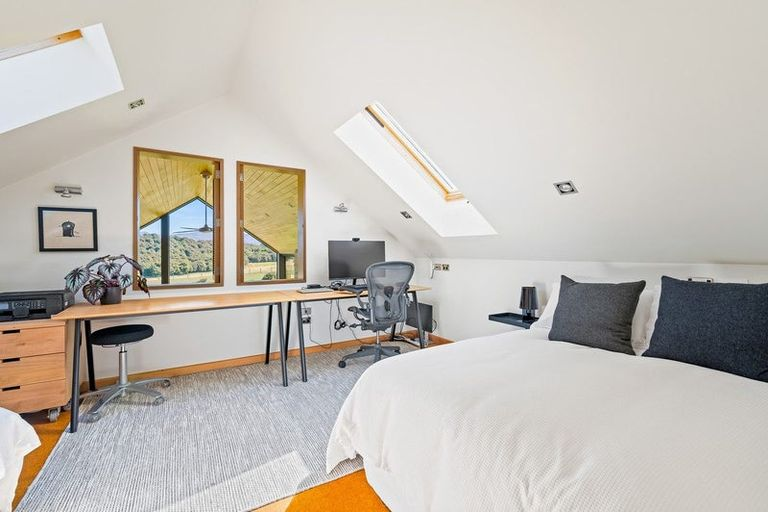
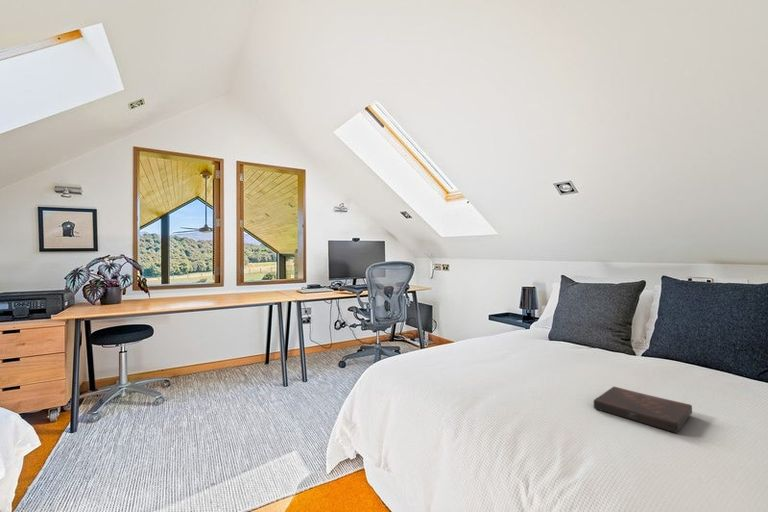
+ book [592,386,693,434]
